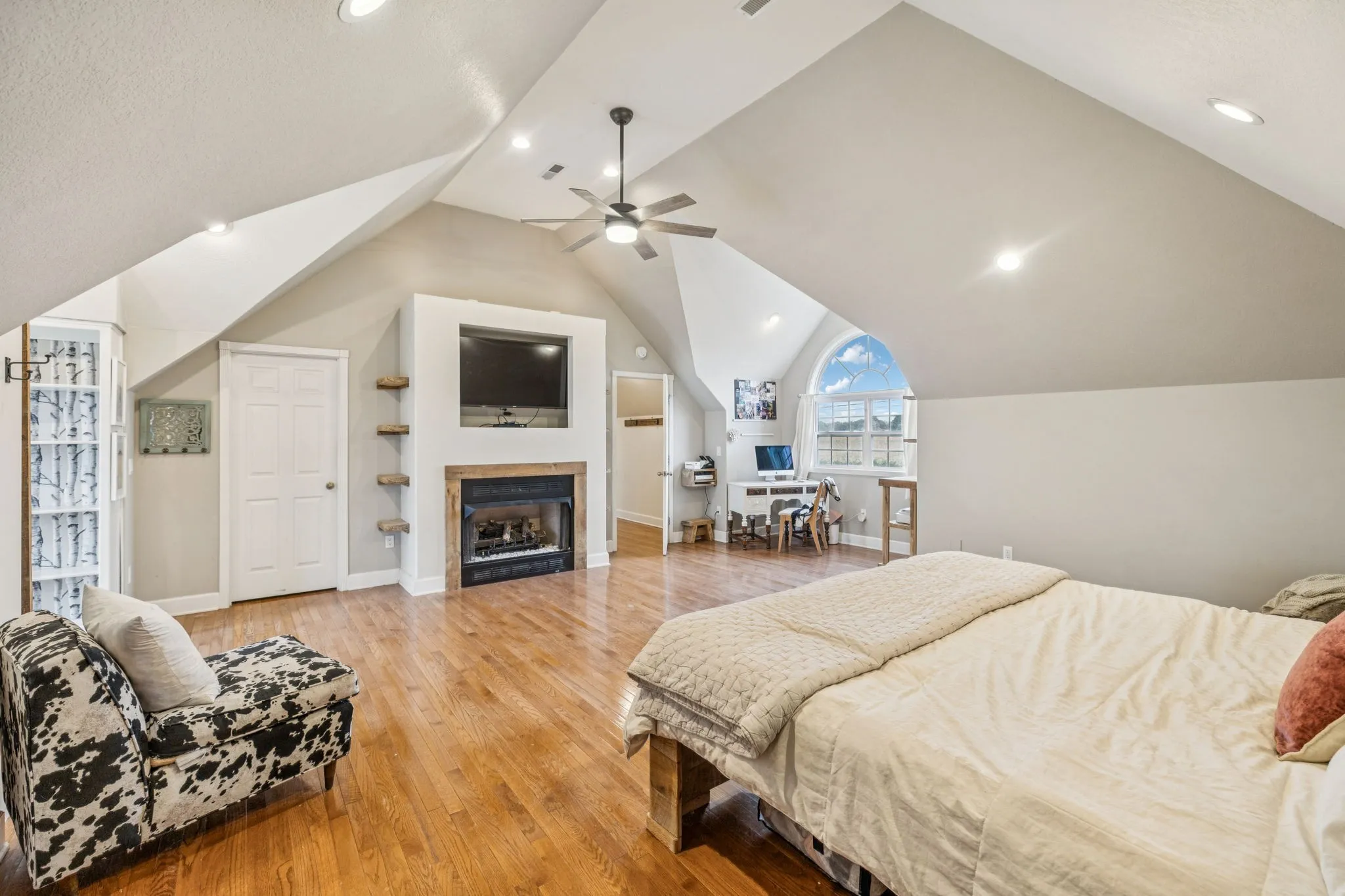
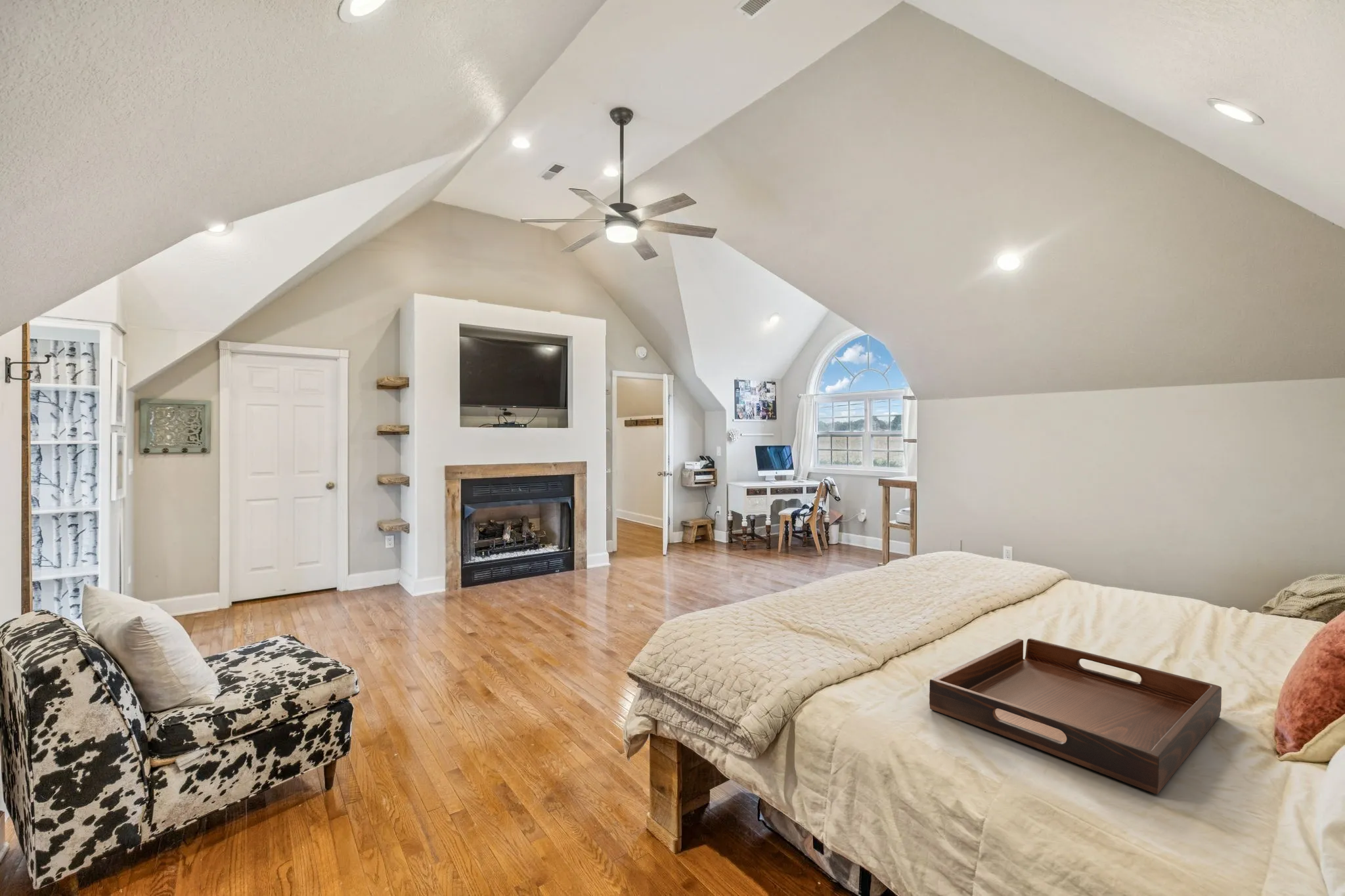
+ serving tray [929,638,1222,795]
